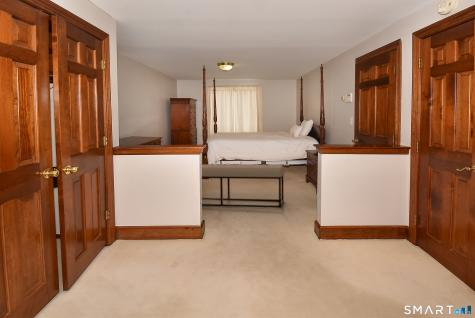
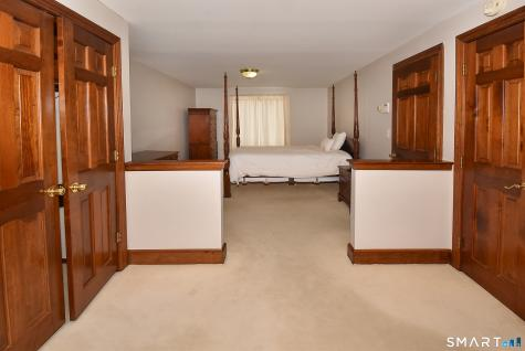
- bench [201,164,285,209]
